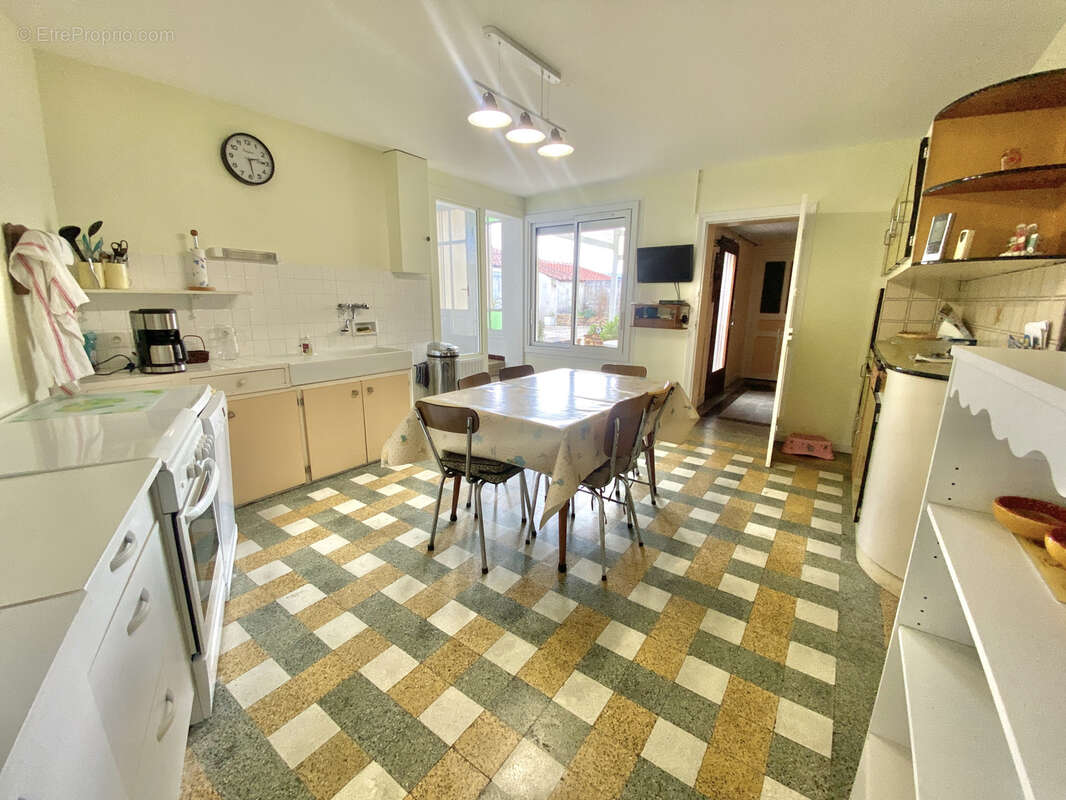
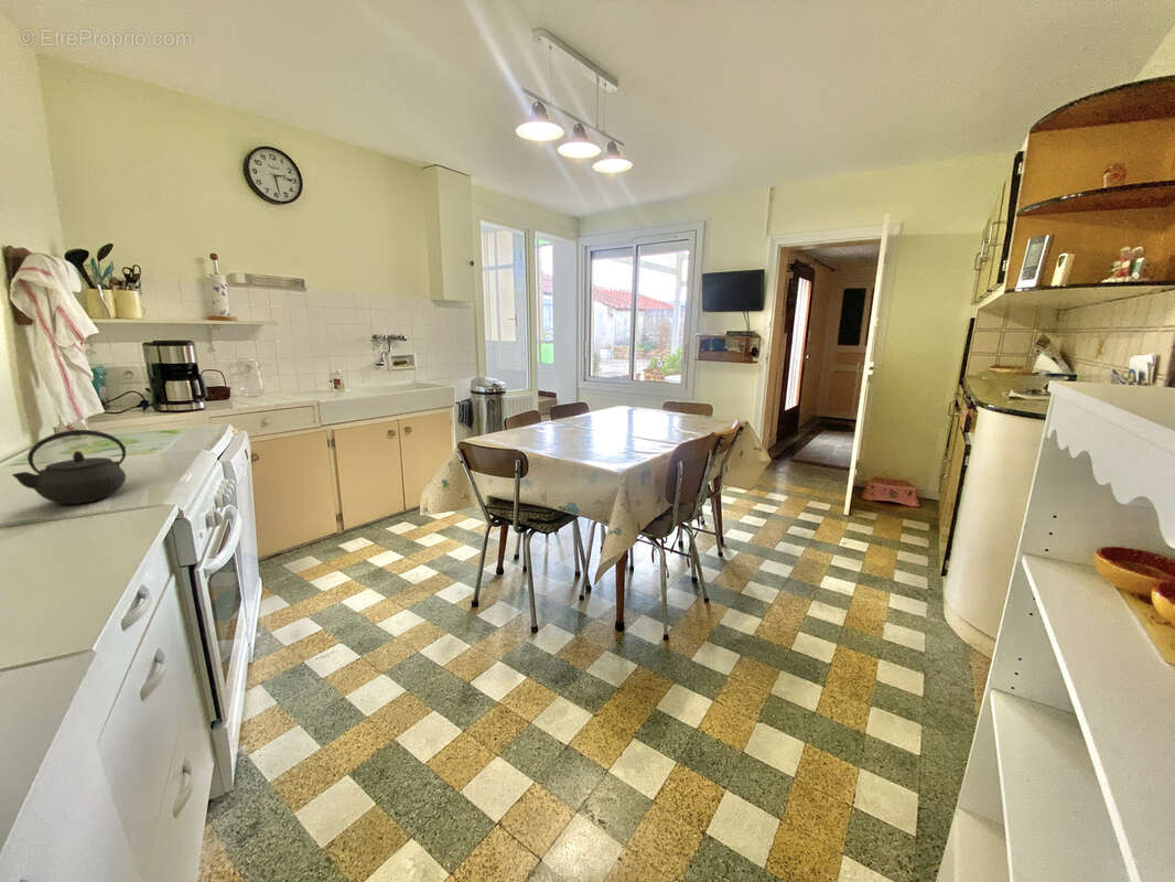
+ kettle [11,429,127,505]
